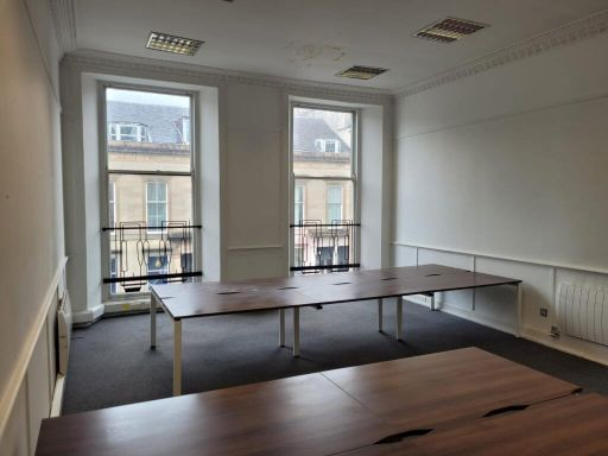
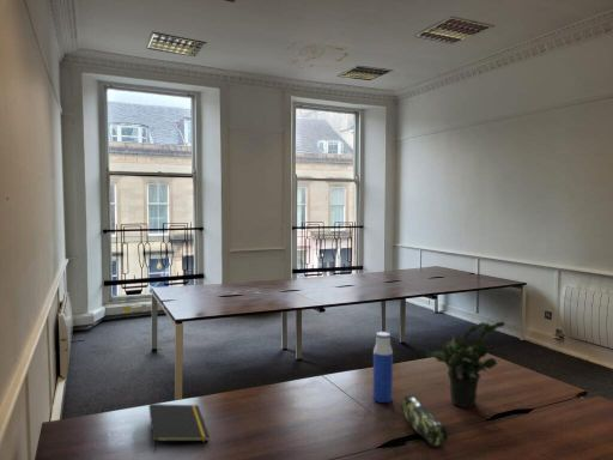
+ notepad [147,402,211,454]
+ potted plant [423,321,506,408]
+ water bottle [372,331,394,404]
+ pencil case [400,393,449,448]
